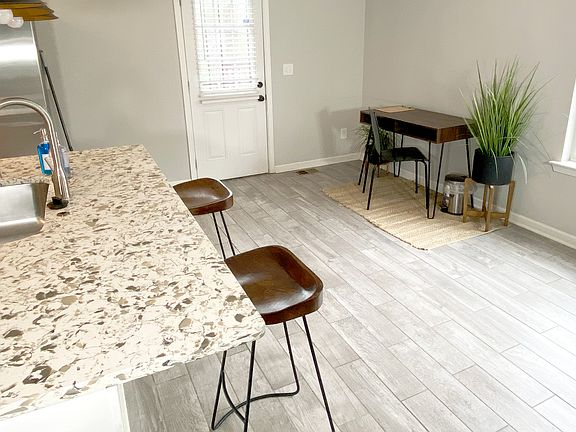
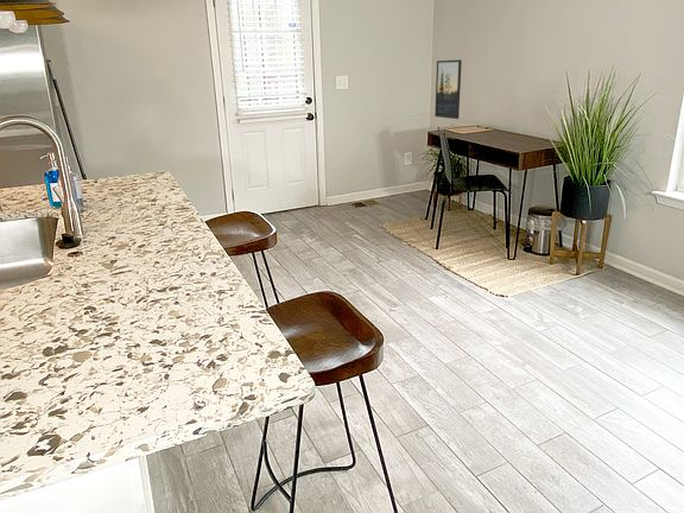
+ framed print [433,58,463,120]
